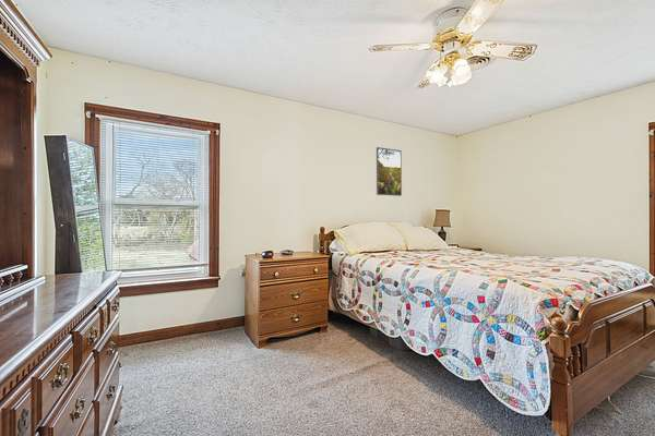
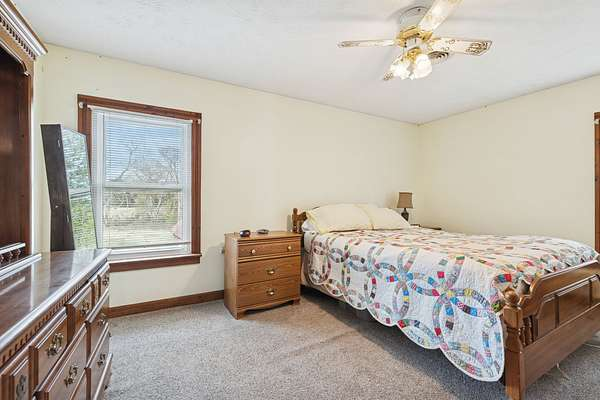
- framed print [376,146,403,197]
